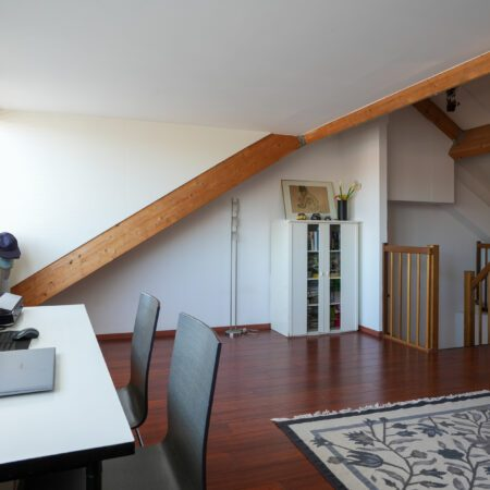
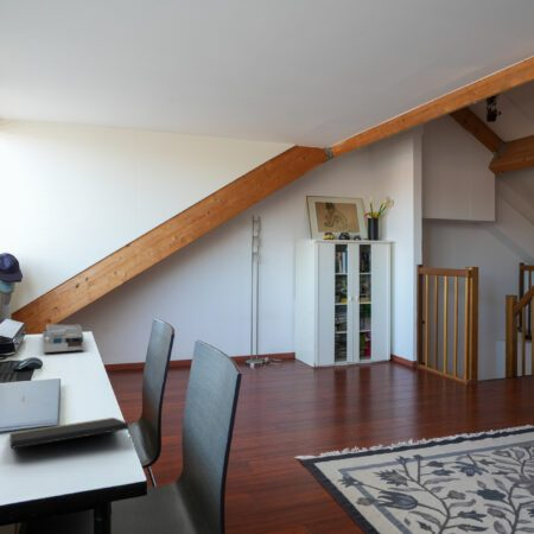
+ notepad [8,417,132,450]
+ desk organizer [42,323,87,354]
